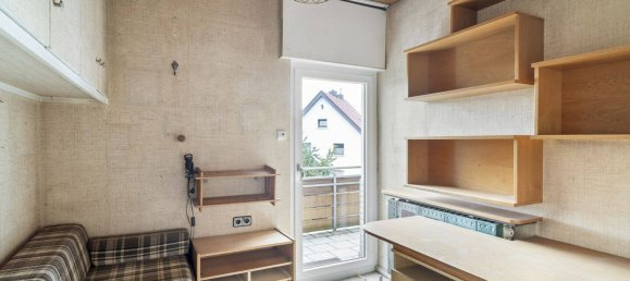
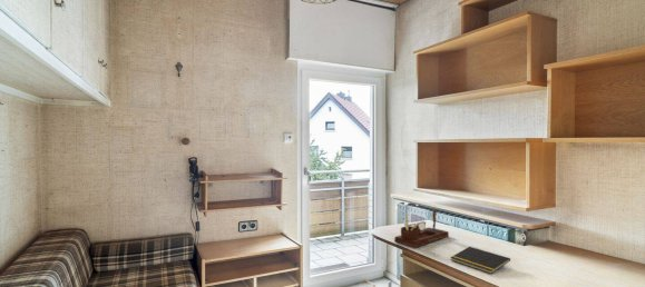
+ desk organizer [393,207,450,249]
+ notepad [449,246,511,275]
